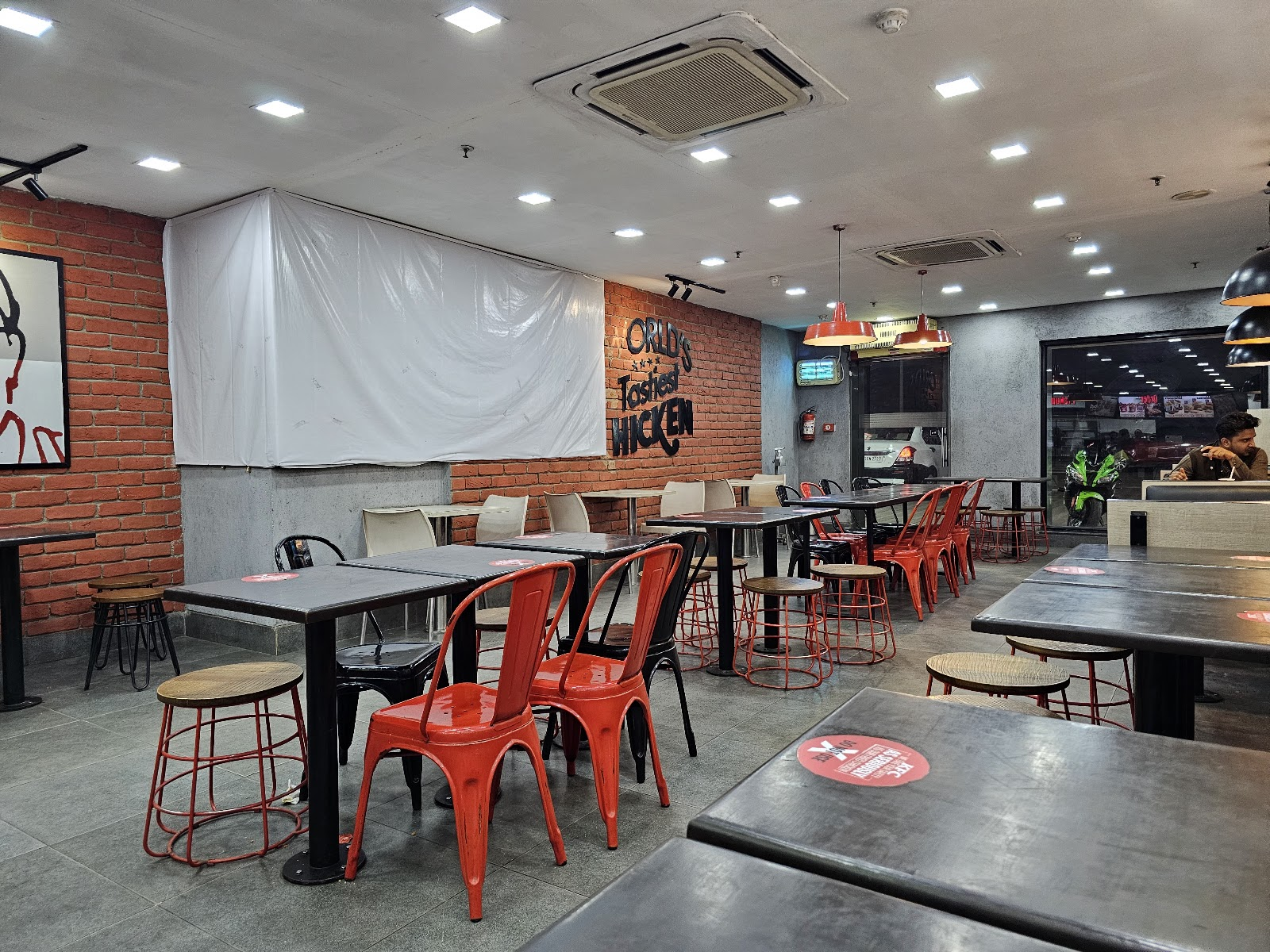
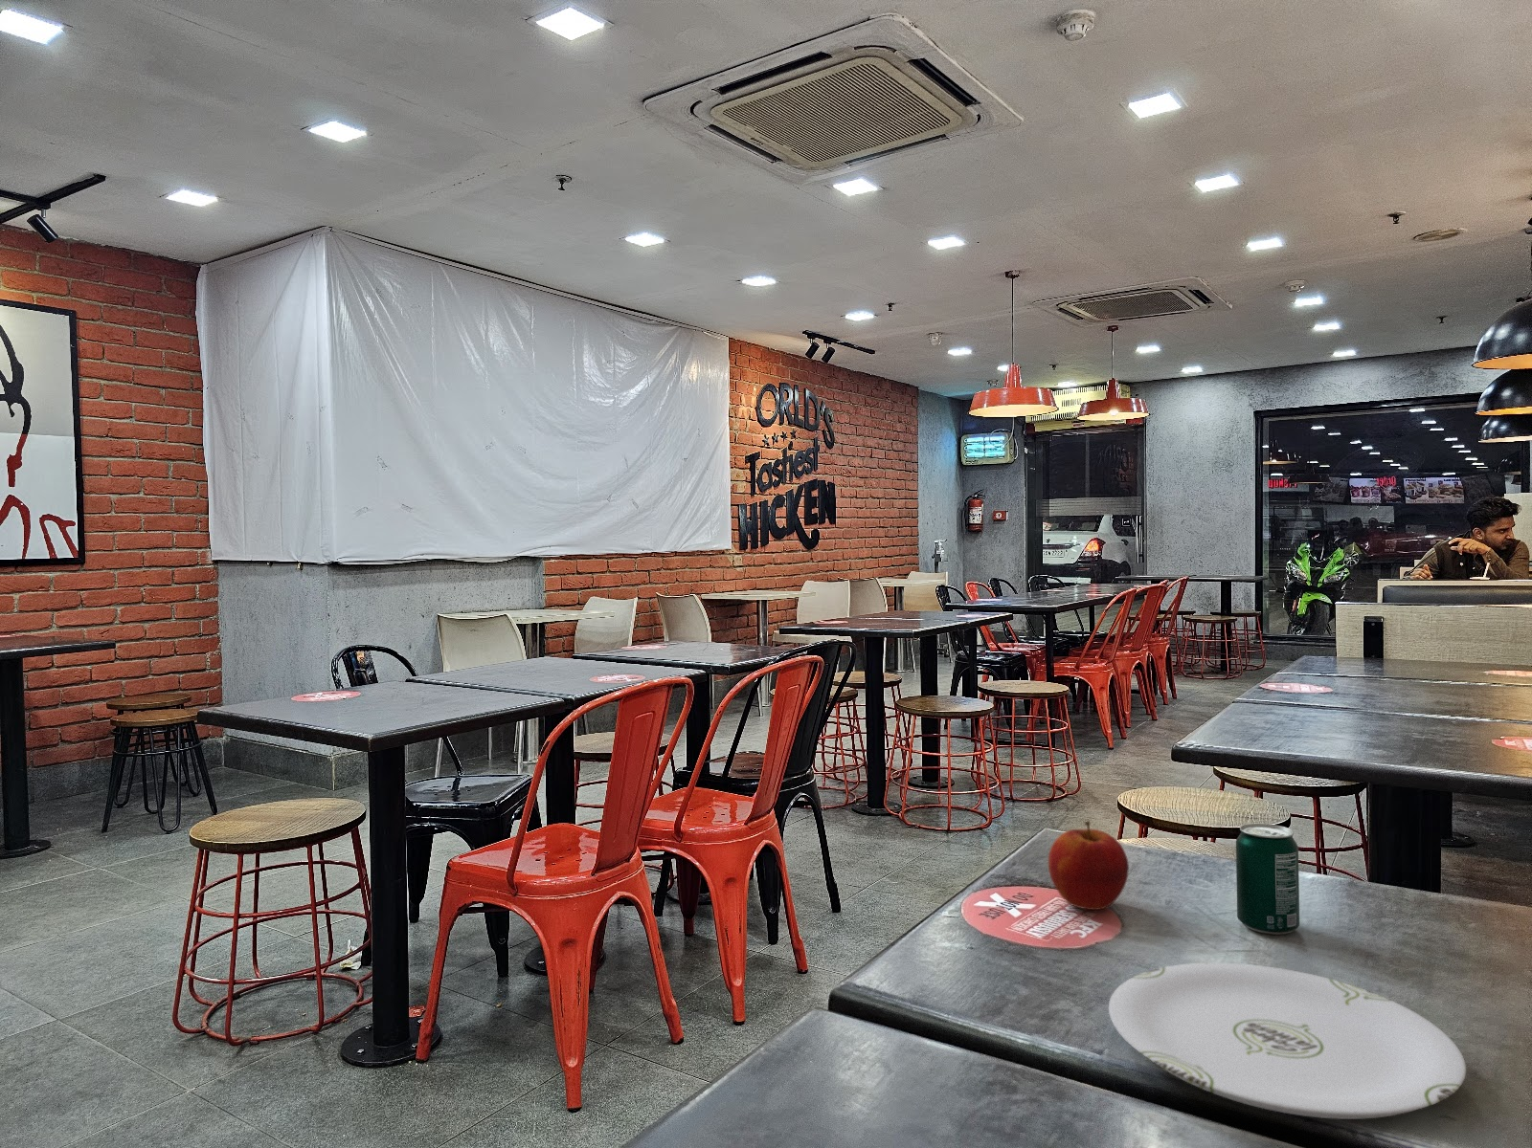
+ apple [1047,820,1130,910]
+ plate [1107,962,1467,1120]
+ beverage can [1235,822,1300,936]
